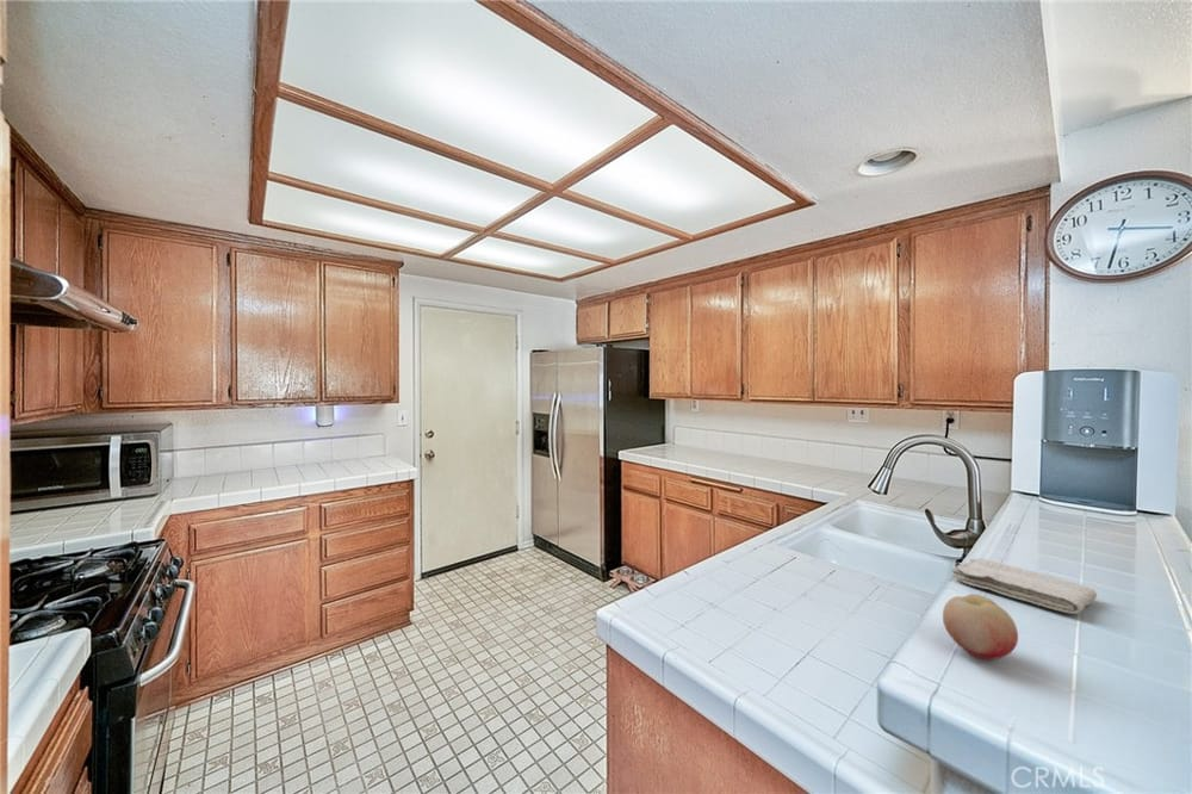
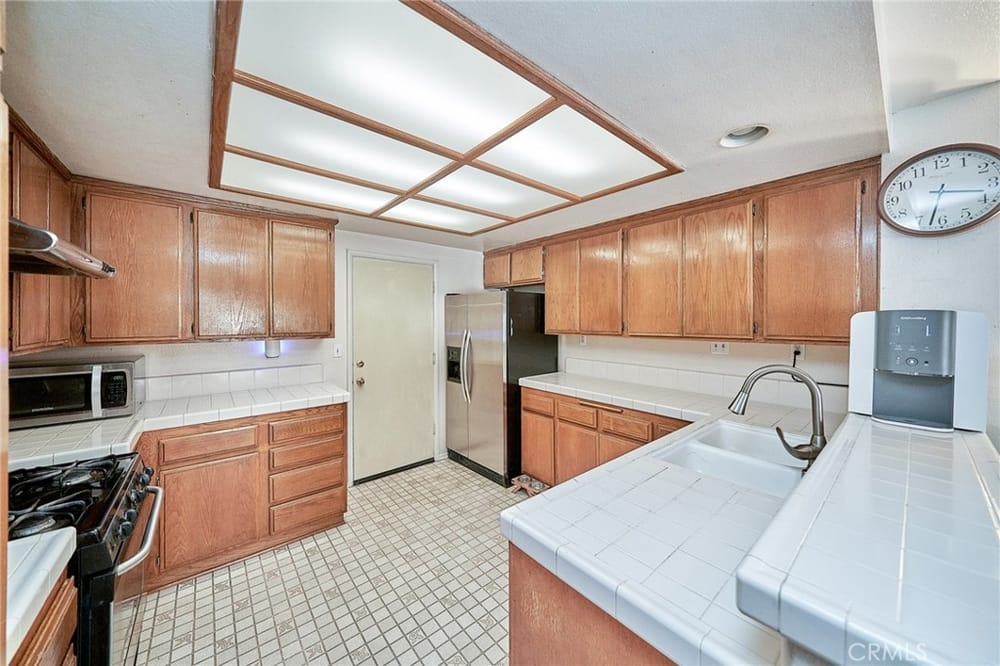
- washcloth [950,557,1098,615]
- fruit [942,594,1019,660]
